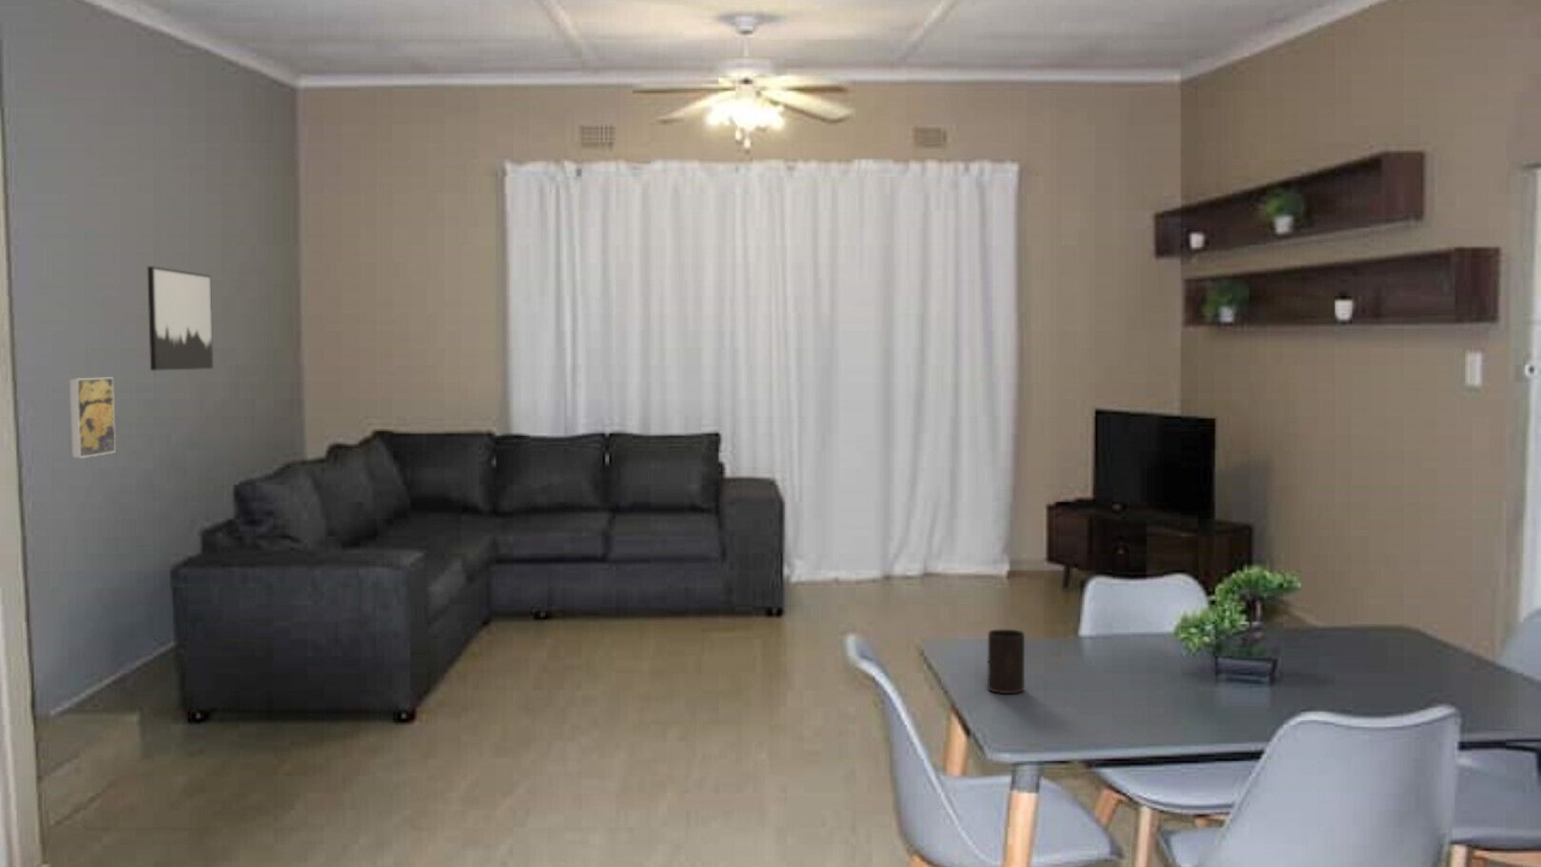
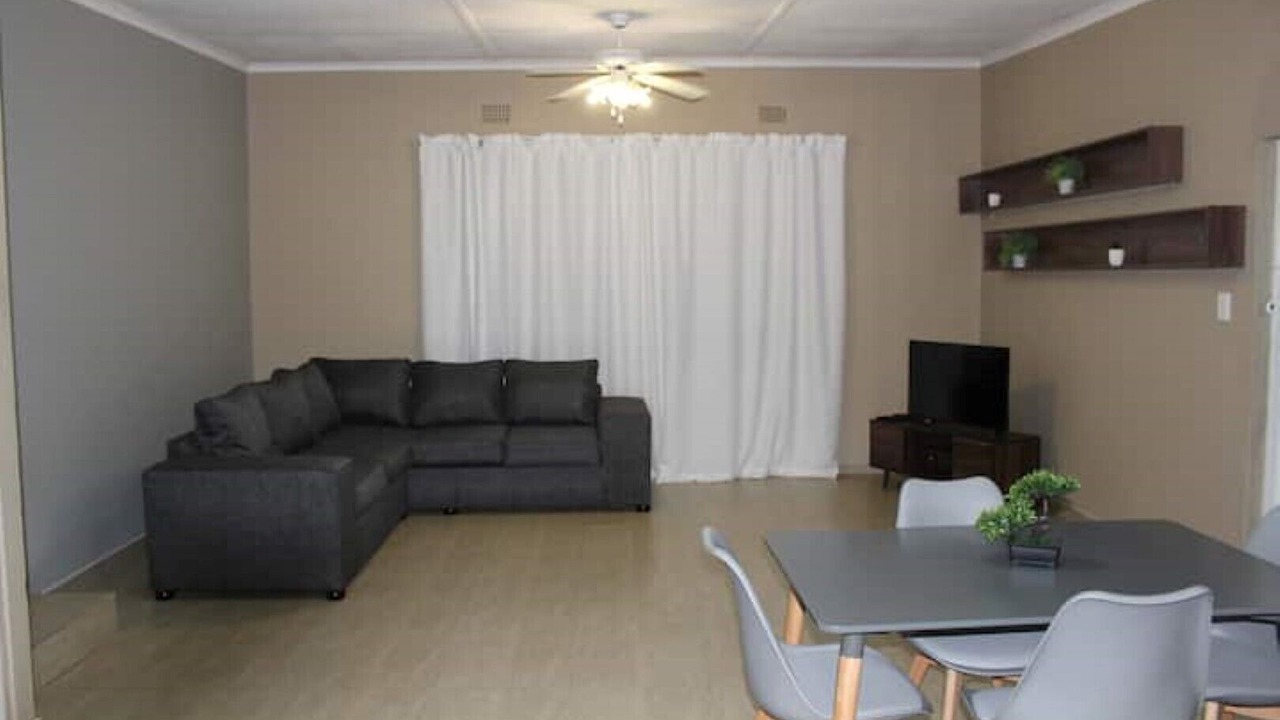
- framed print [69,377,117,459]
- wall art [147,265,214,372]
- cup [986,629,1026,695]
